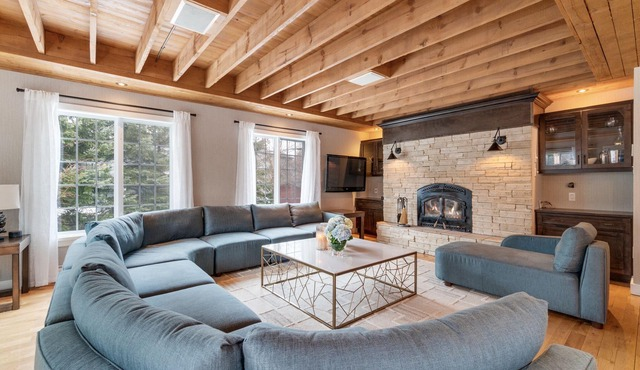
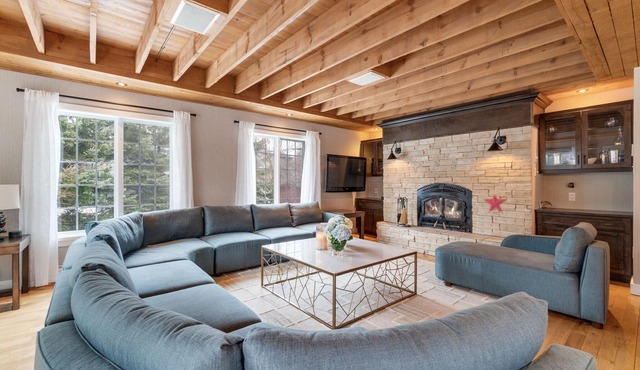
+ decorative star [482,192,508,214]
